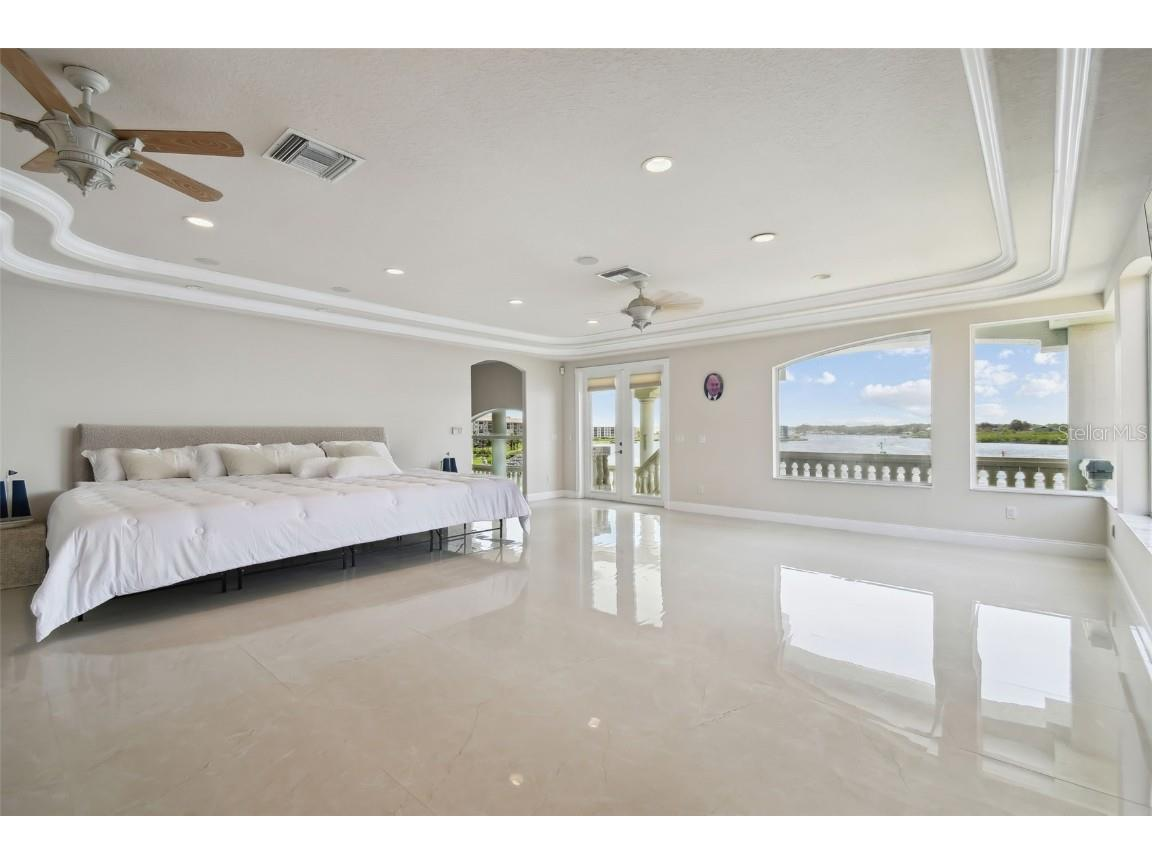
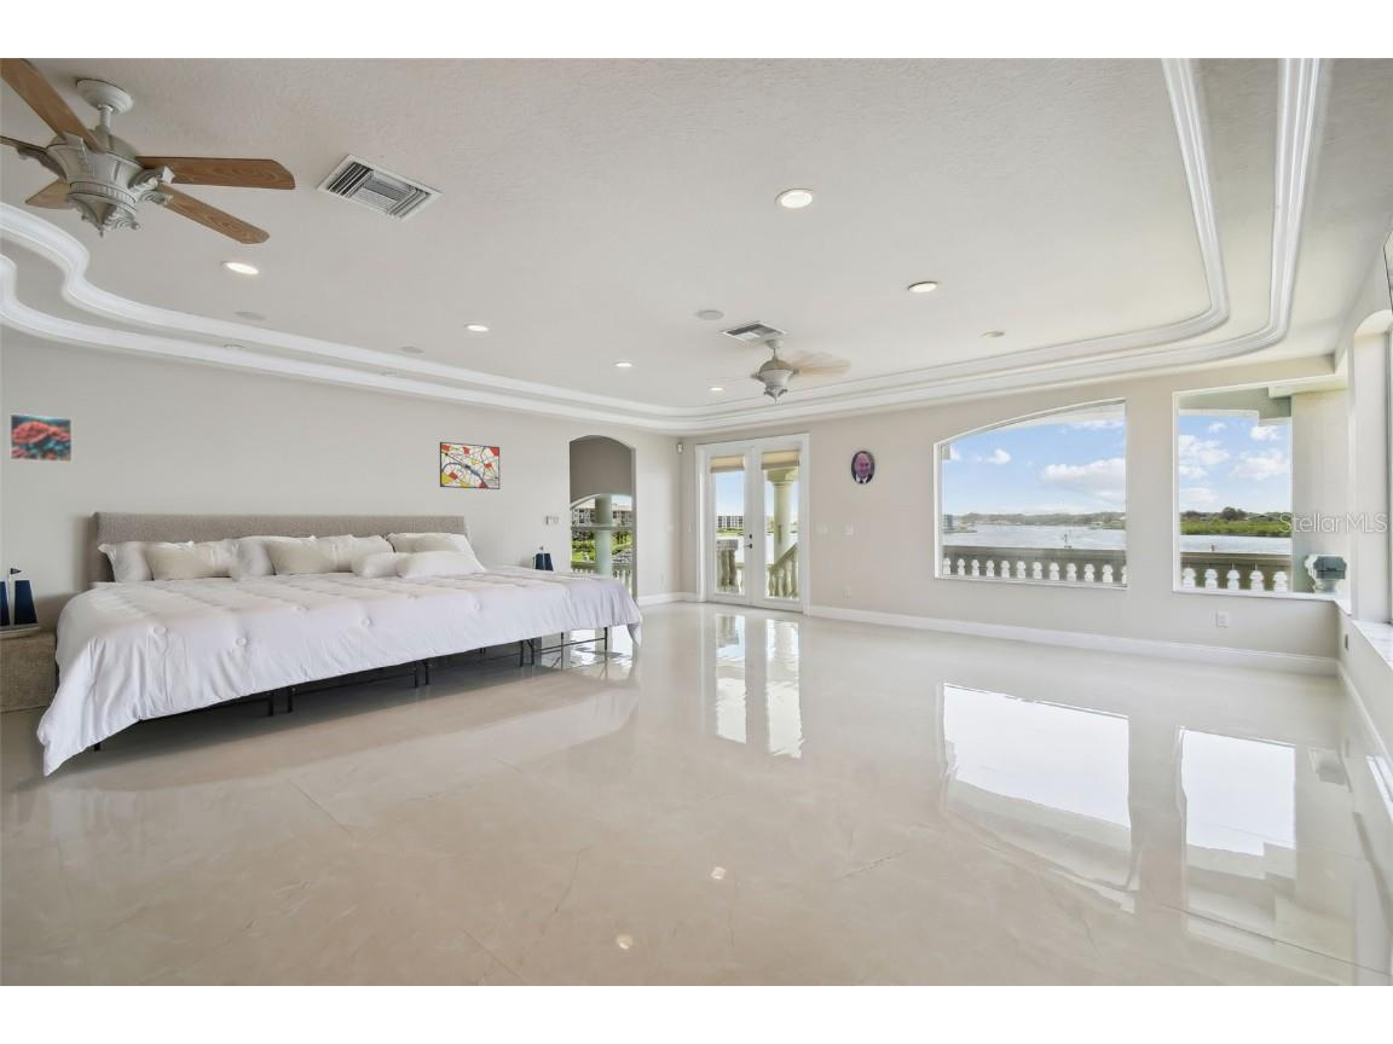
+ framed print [8,413,74,464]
+ wall art [439,441,501,491]
